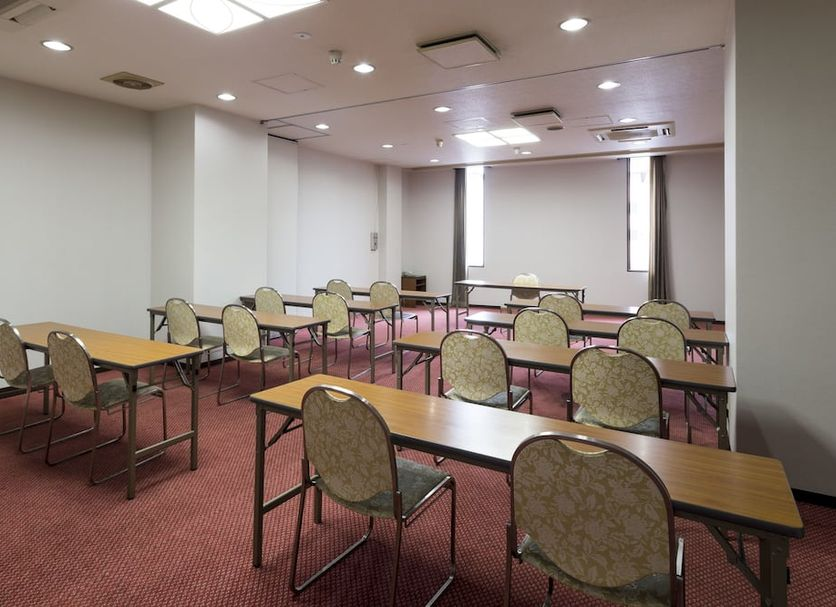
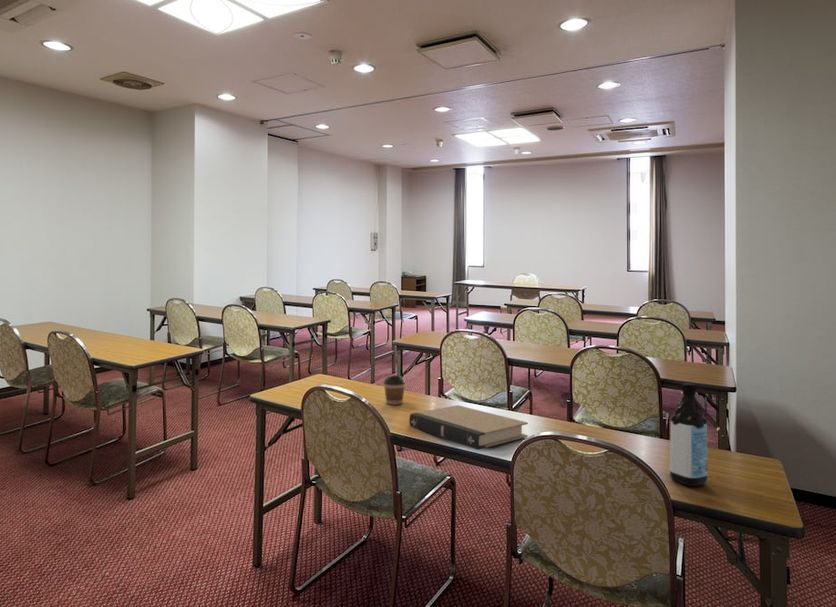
+ coffee cup [383,374,406,406]
+ water bottle [669,382,709,487]
+ book [408,404,529,451]
